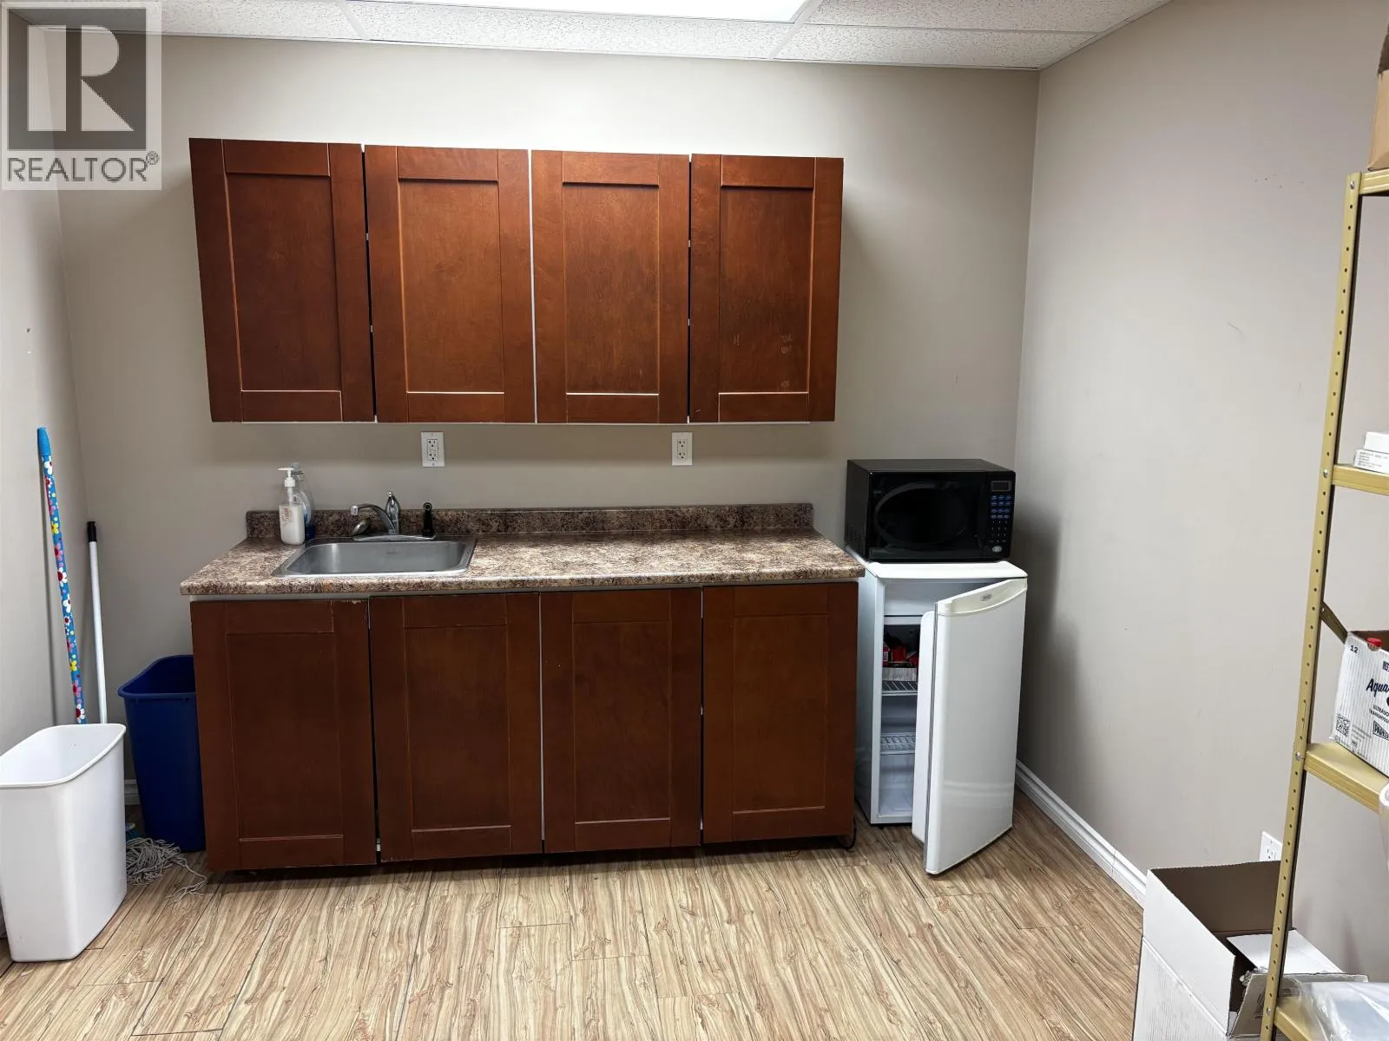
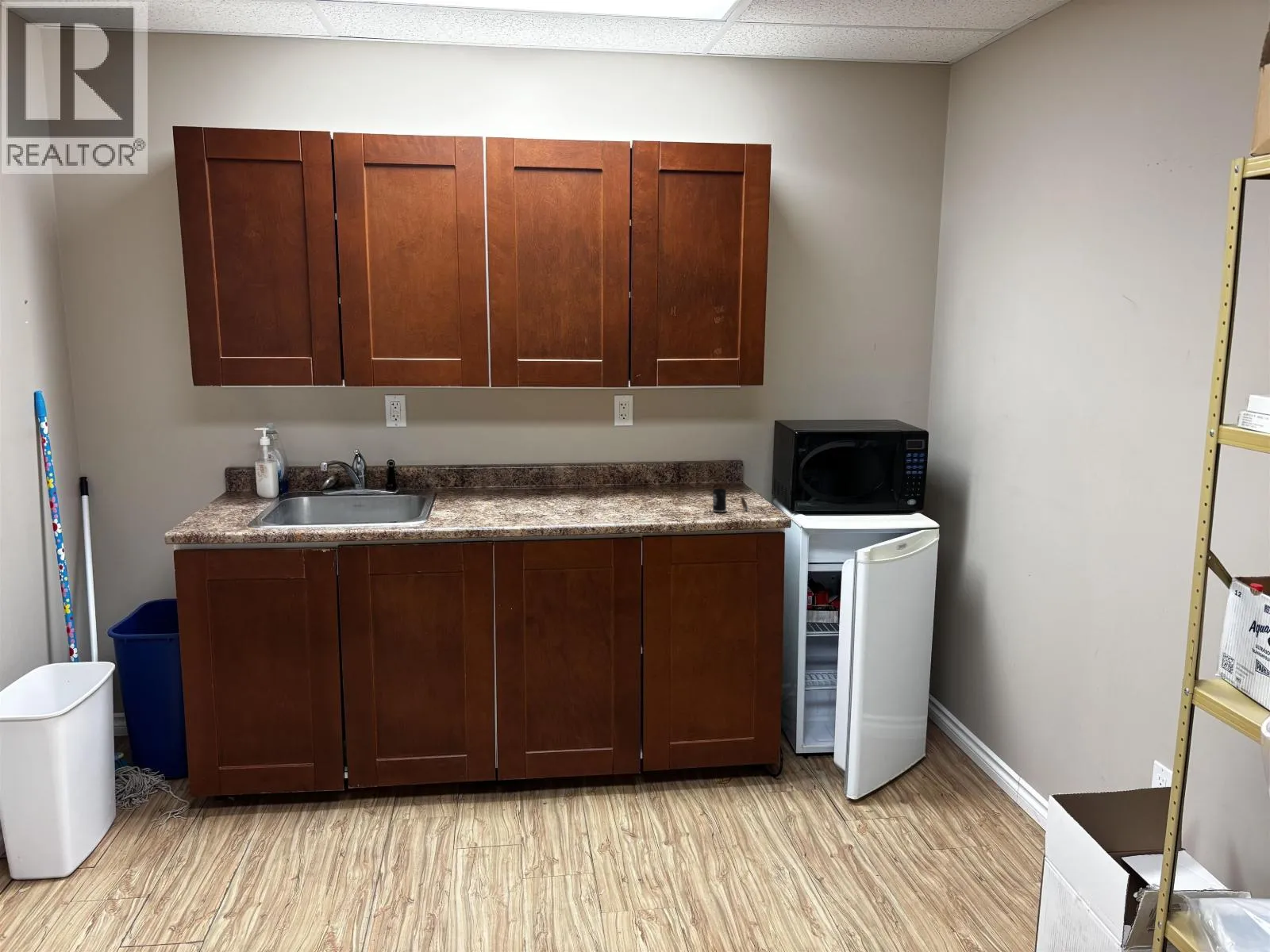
+ mug [712,488,749,513]
